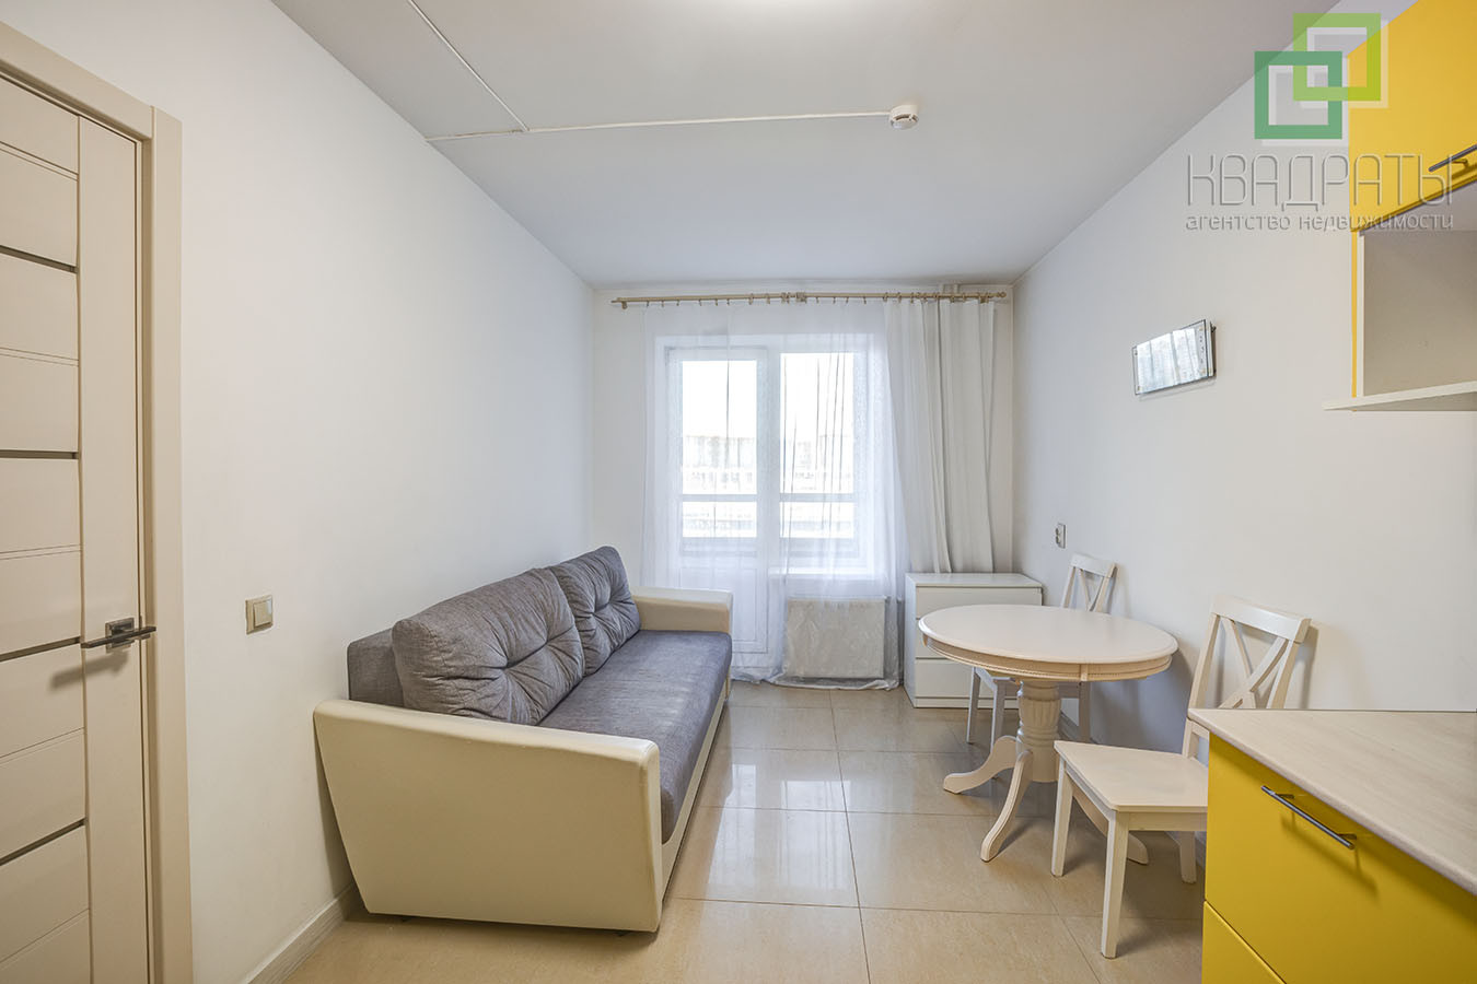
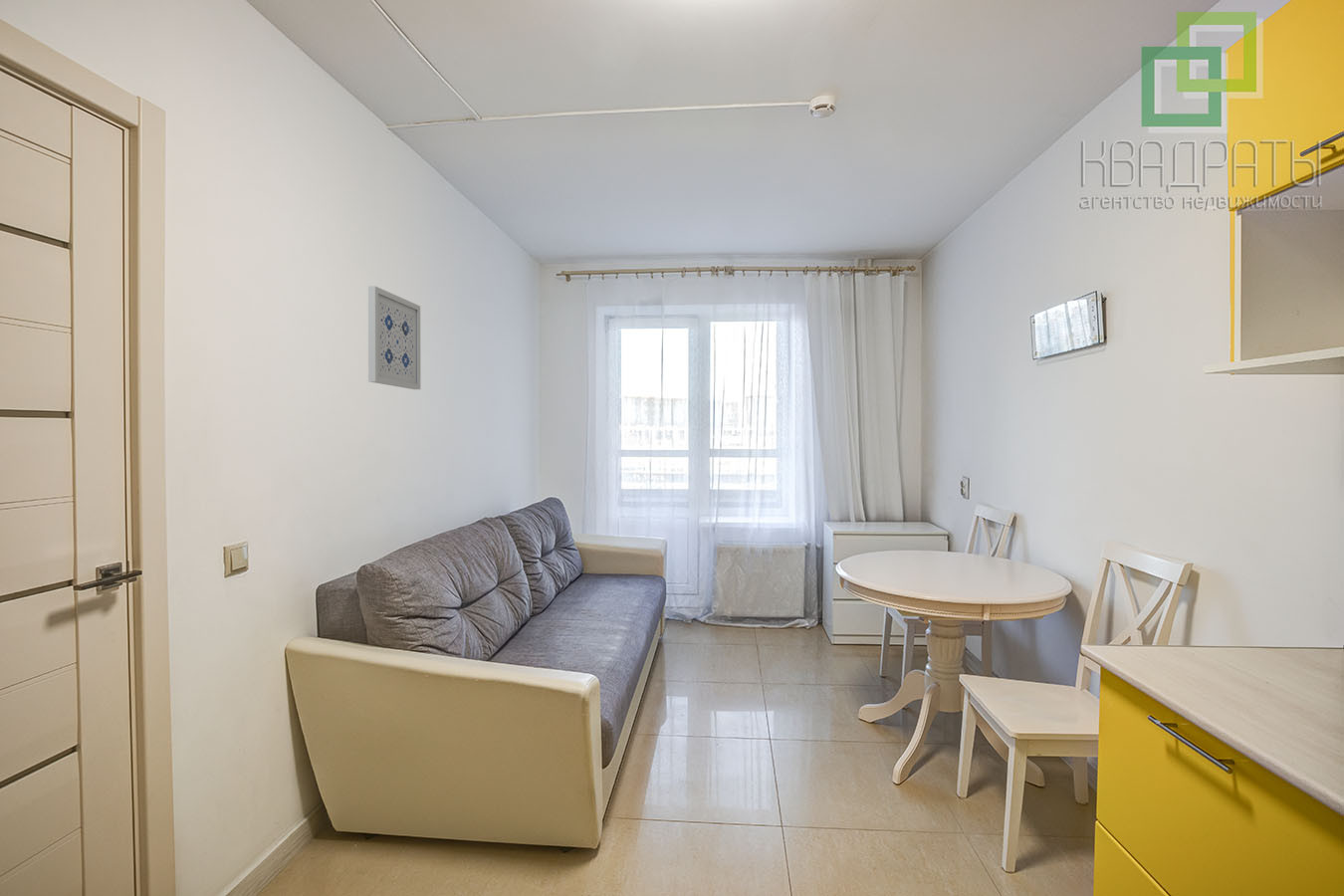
+ wall art [367,285,421,390]
